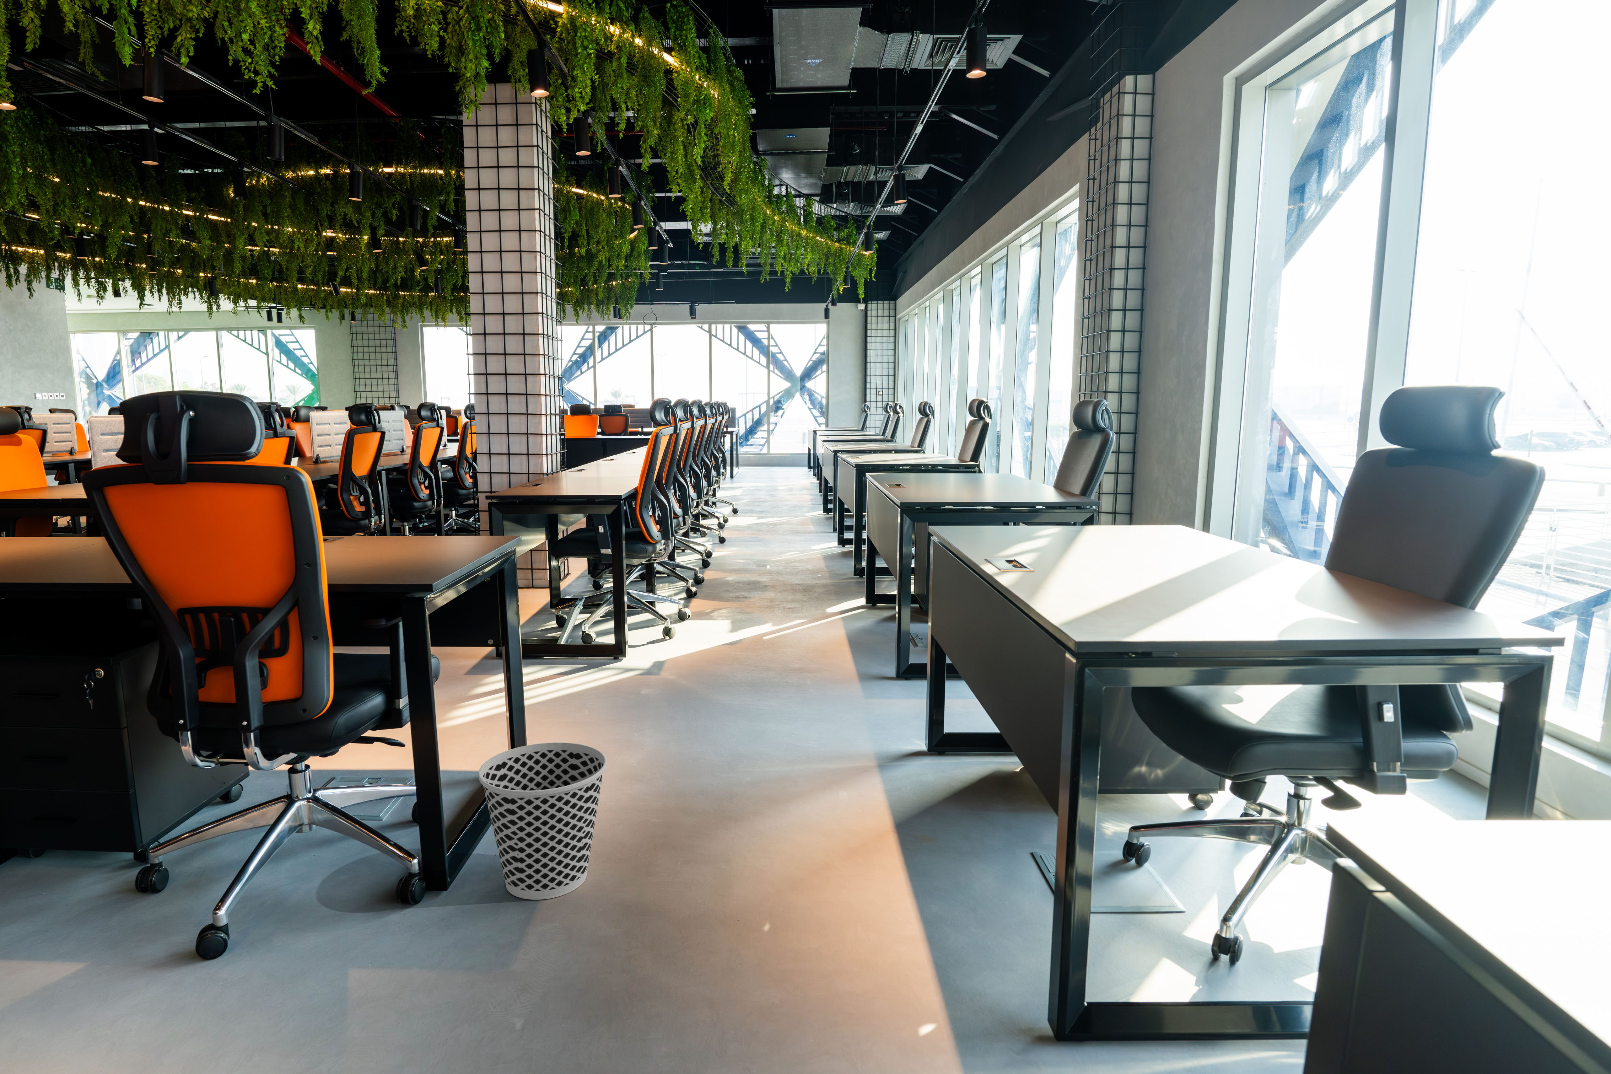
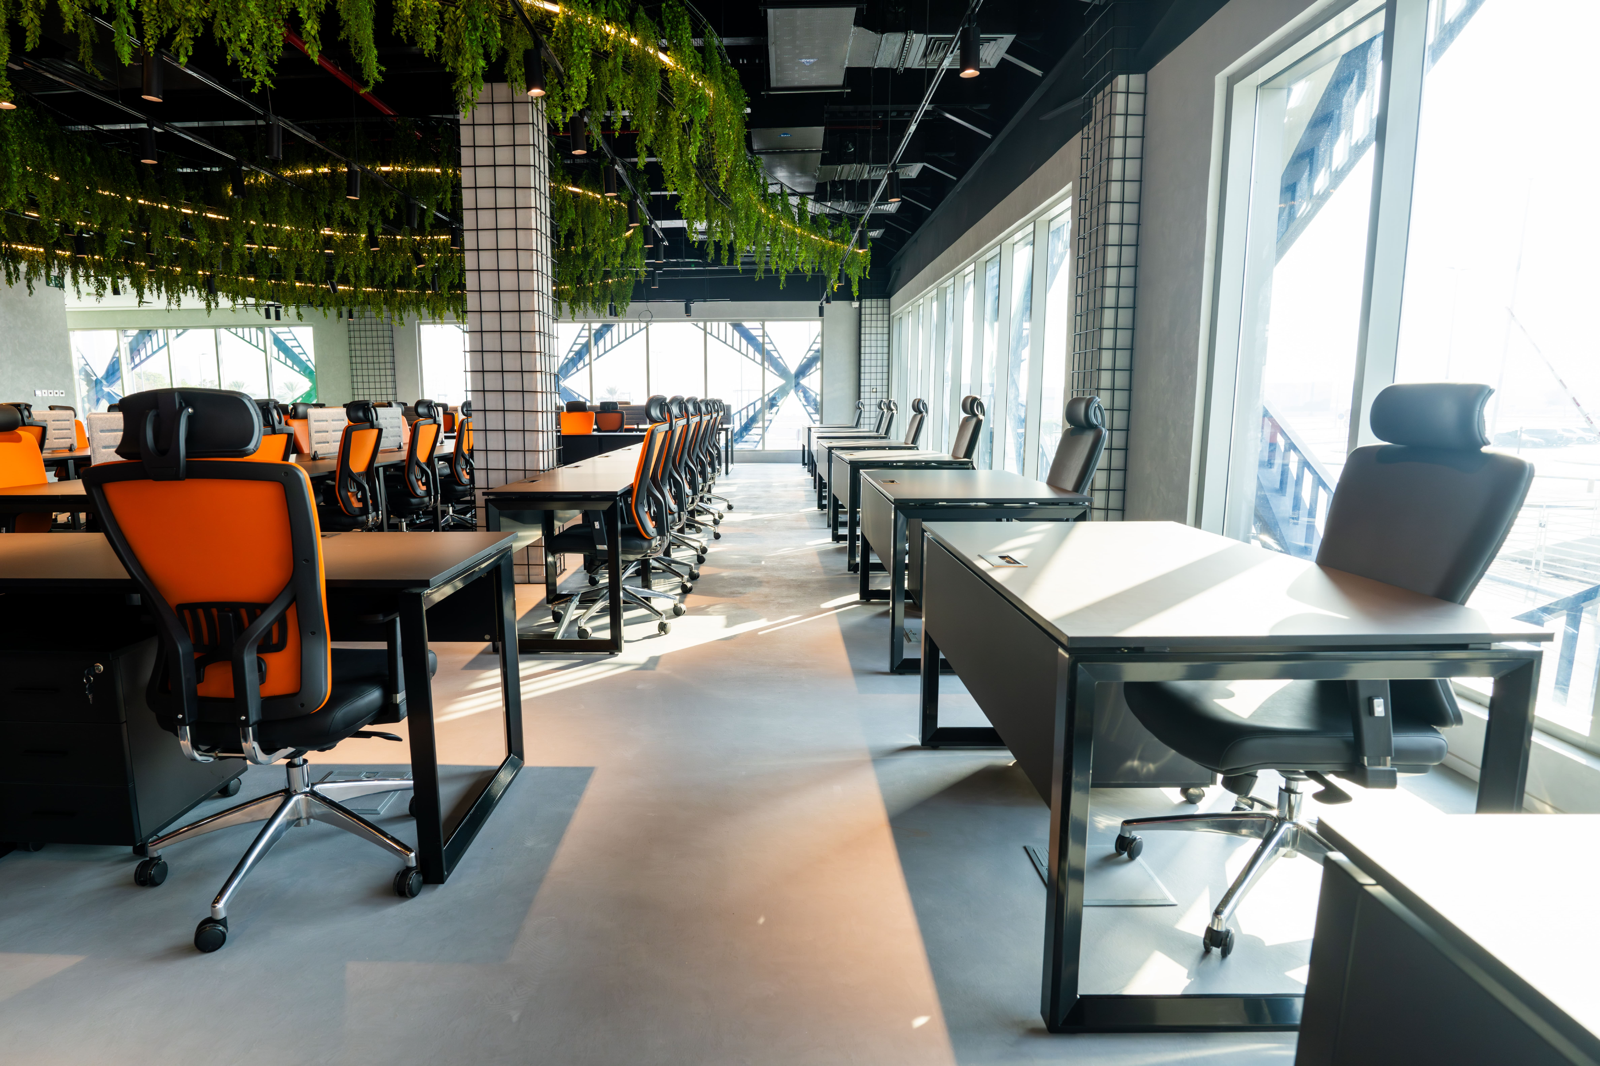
- wastebasket [478,742,607,900]
